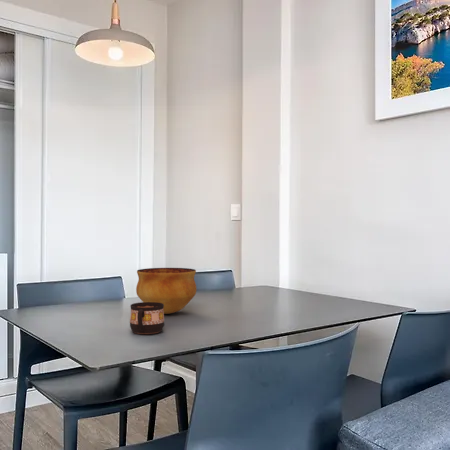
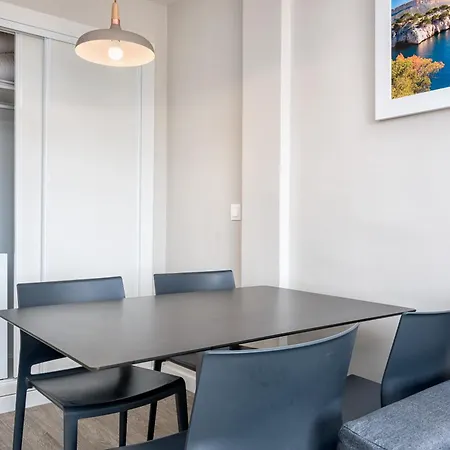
- cup [129,301,165,335]
- bowl [135,267,198,315]
